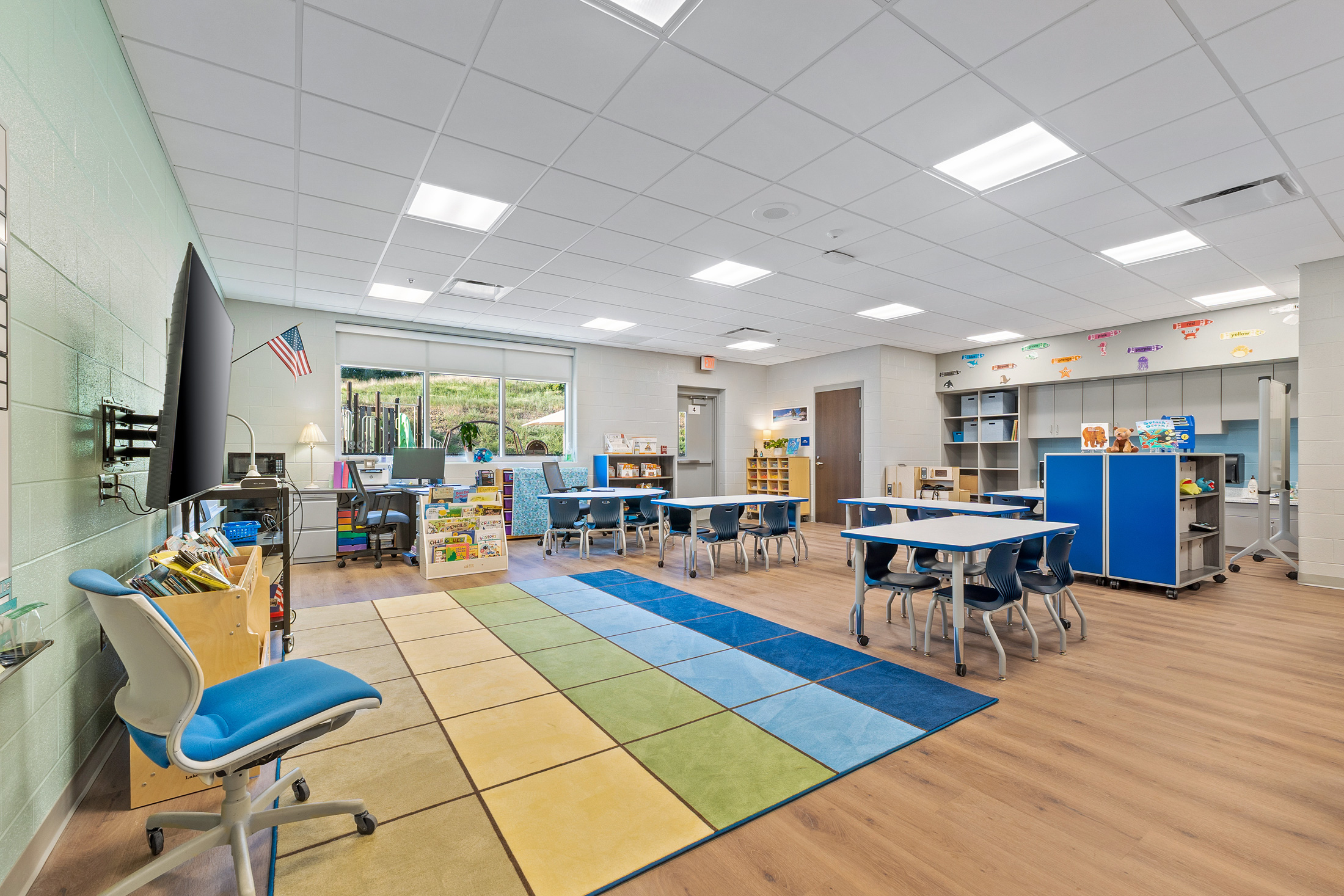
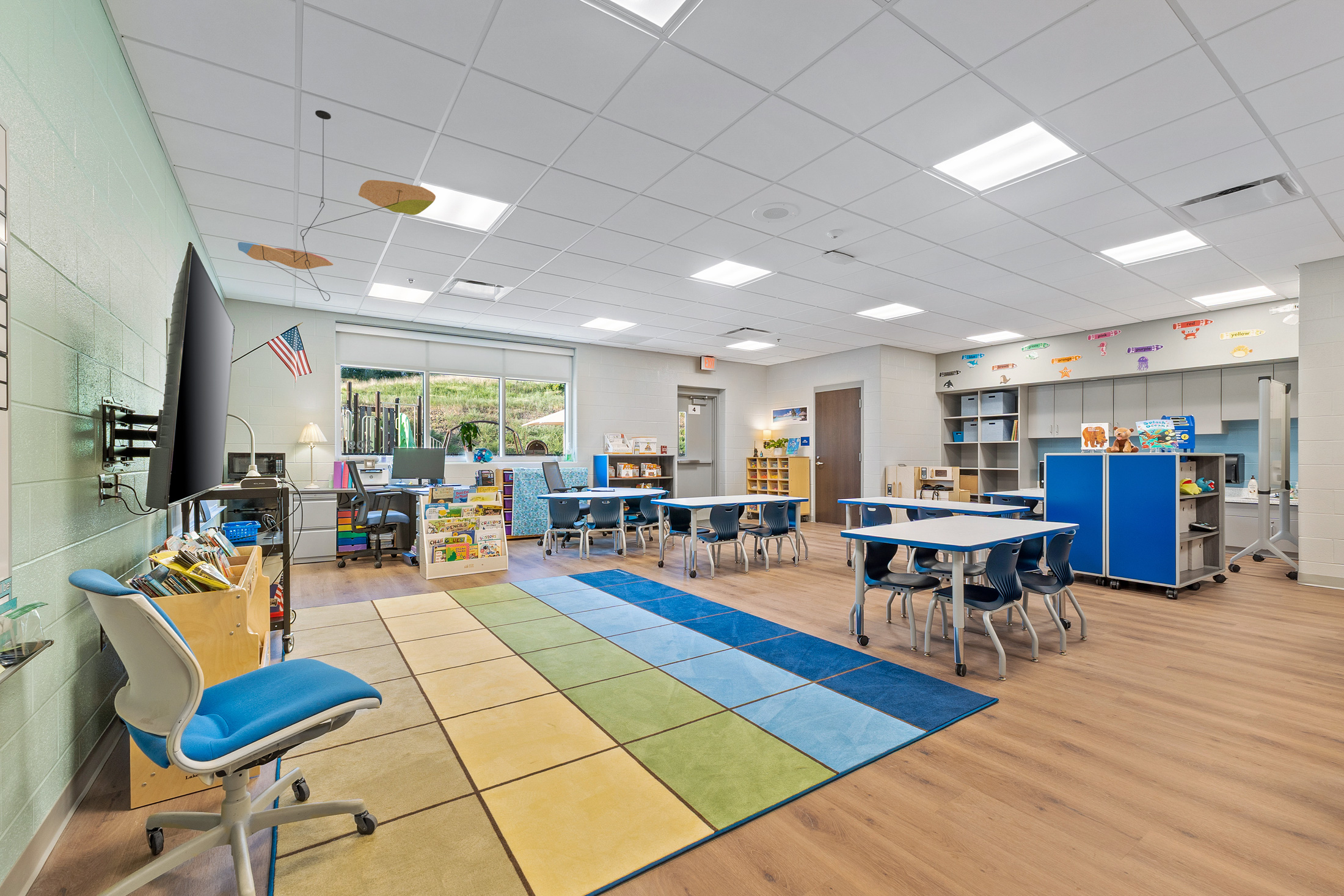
+ ceiling mobile [237,110,436,302]
